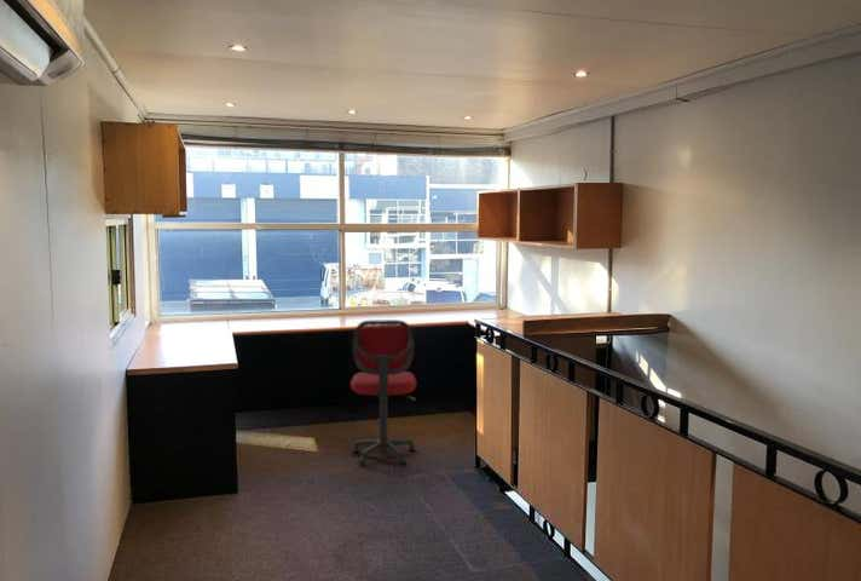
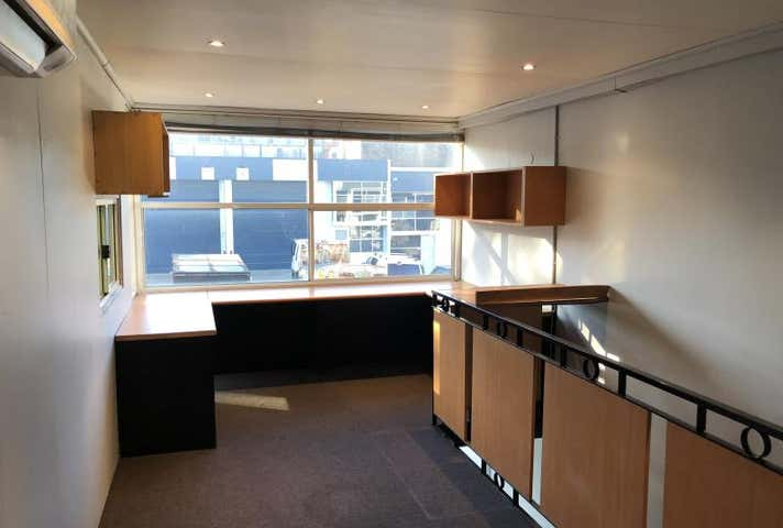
- chair [349,318,417,466]
